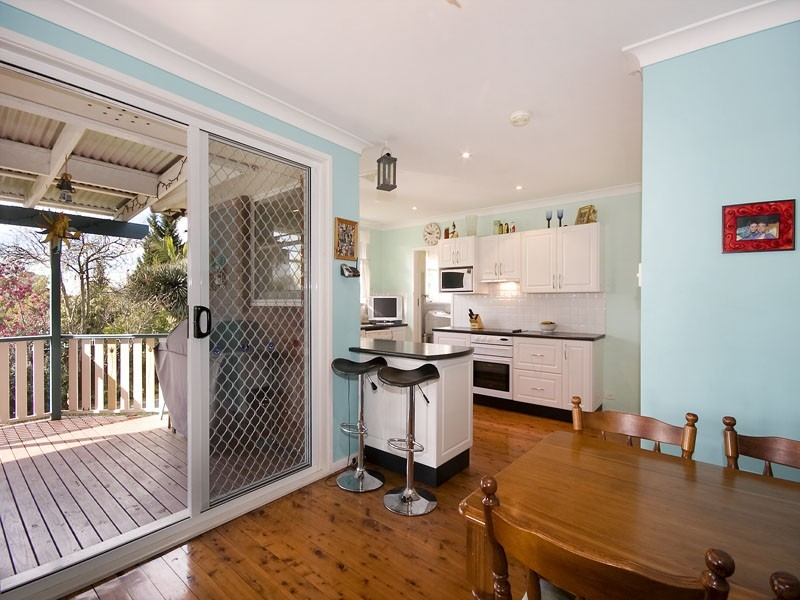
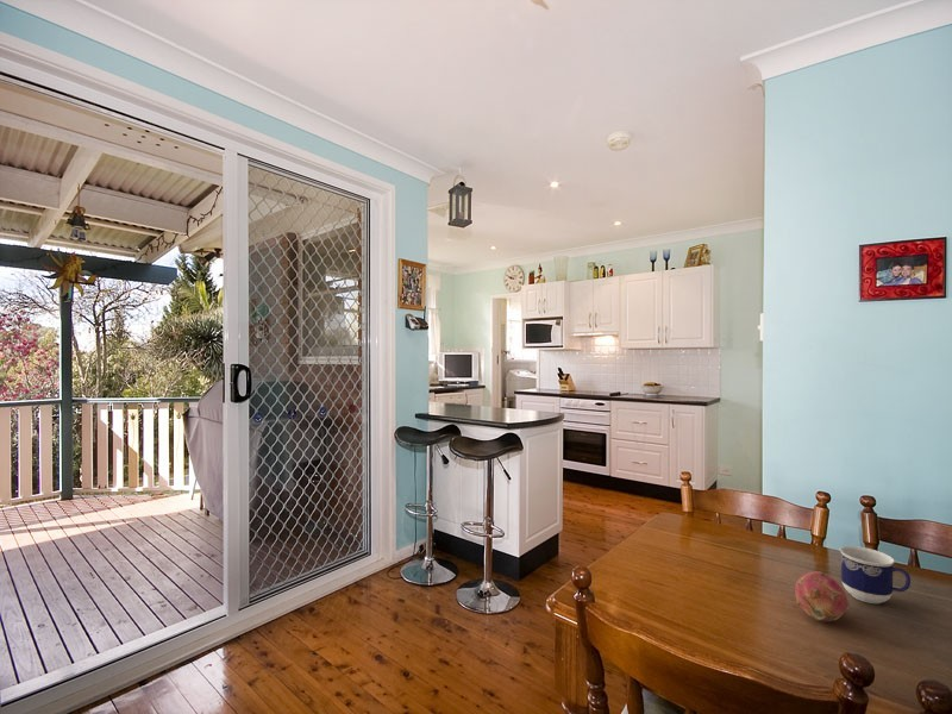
+ cup [839,545,912,605]
+ fruit [794,570,850,624]
